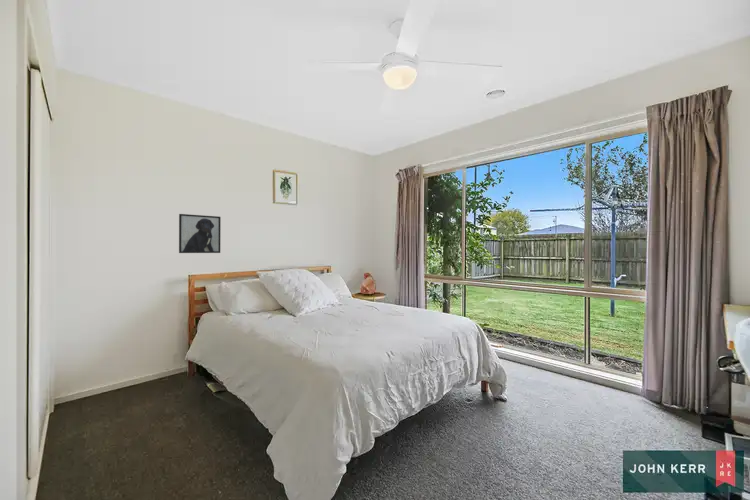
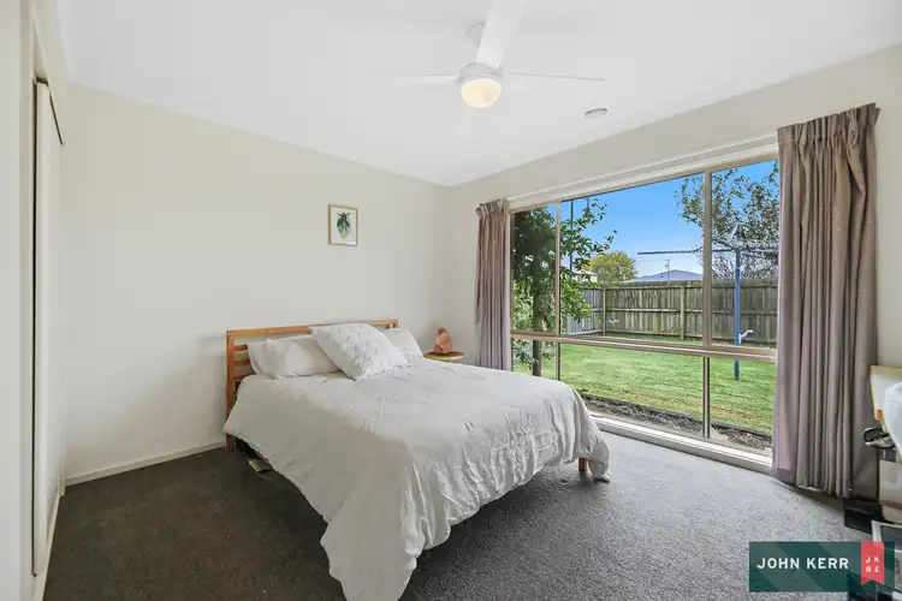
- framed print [178,213,222,254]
